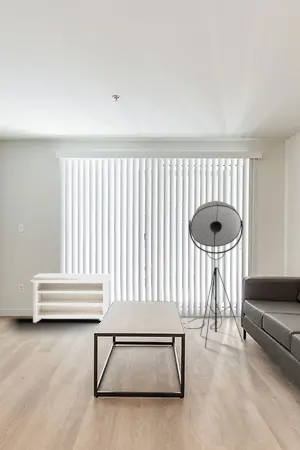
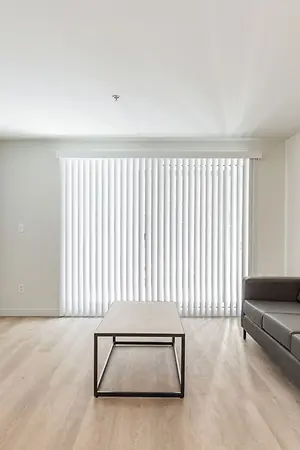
- bench [30,272,112,324]
- floor lamp [182,200,244,349]
